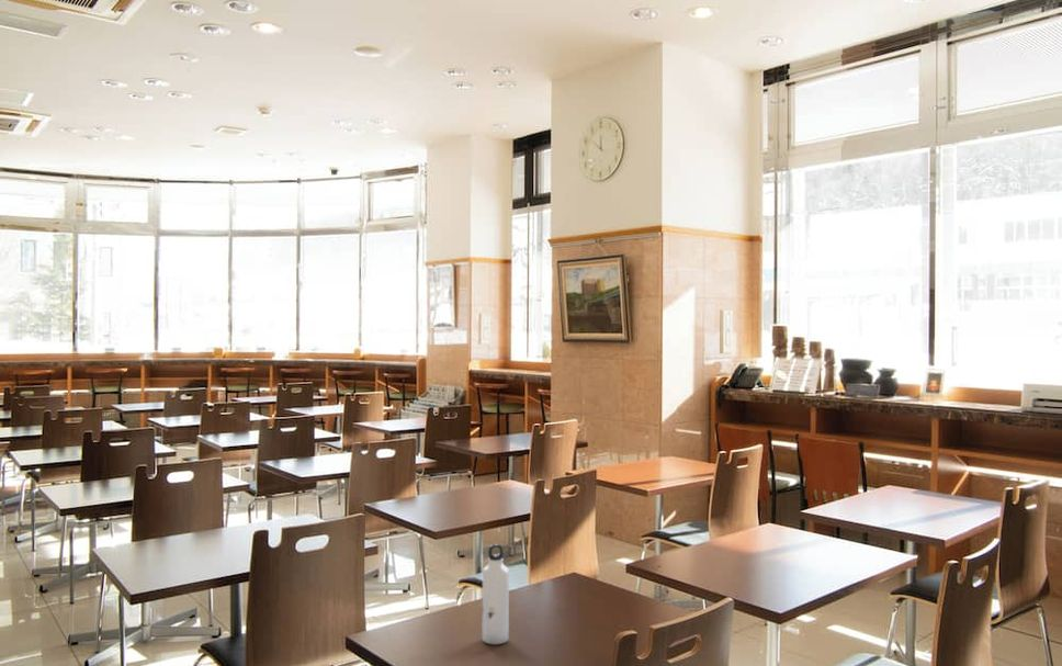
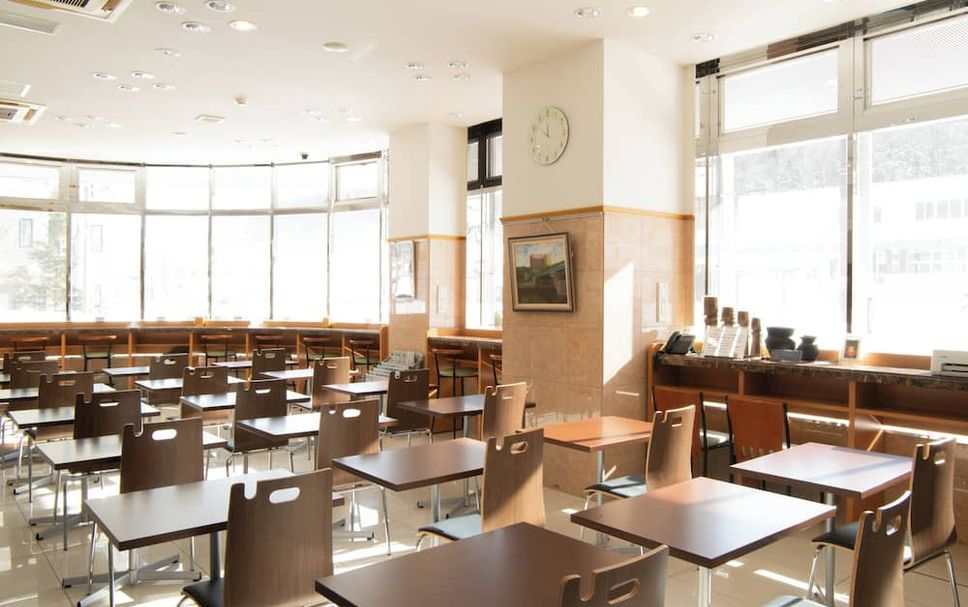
- water bottle [482,543,510,645]
